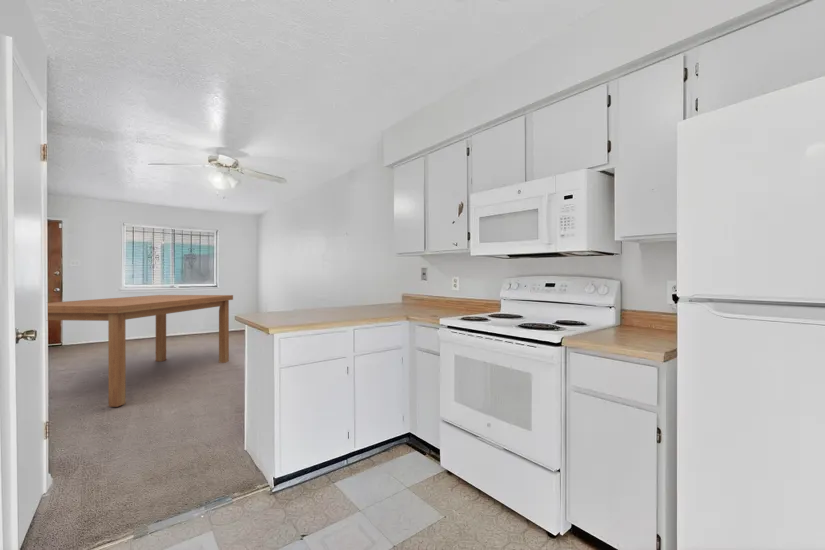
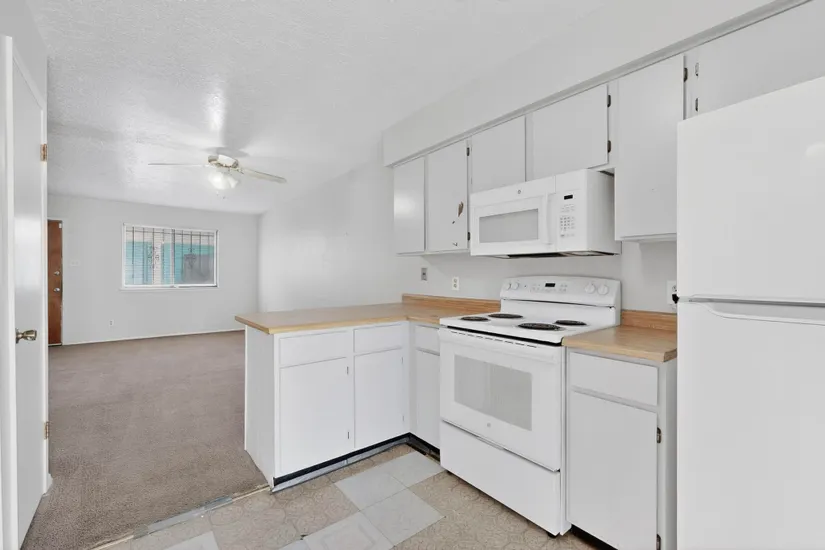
- dining table [47,294,234,408]
